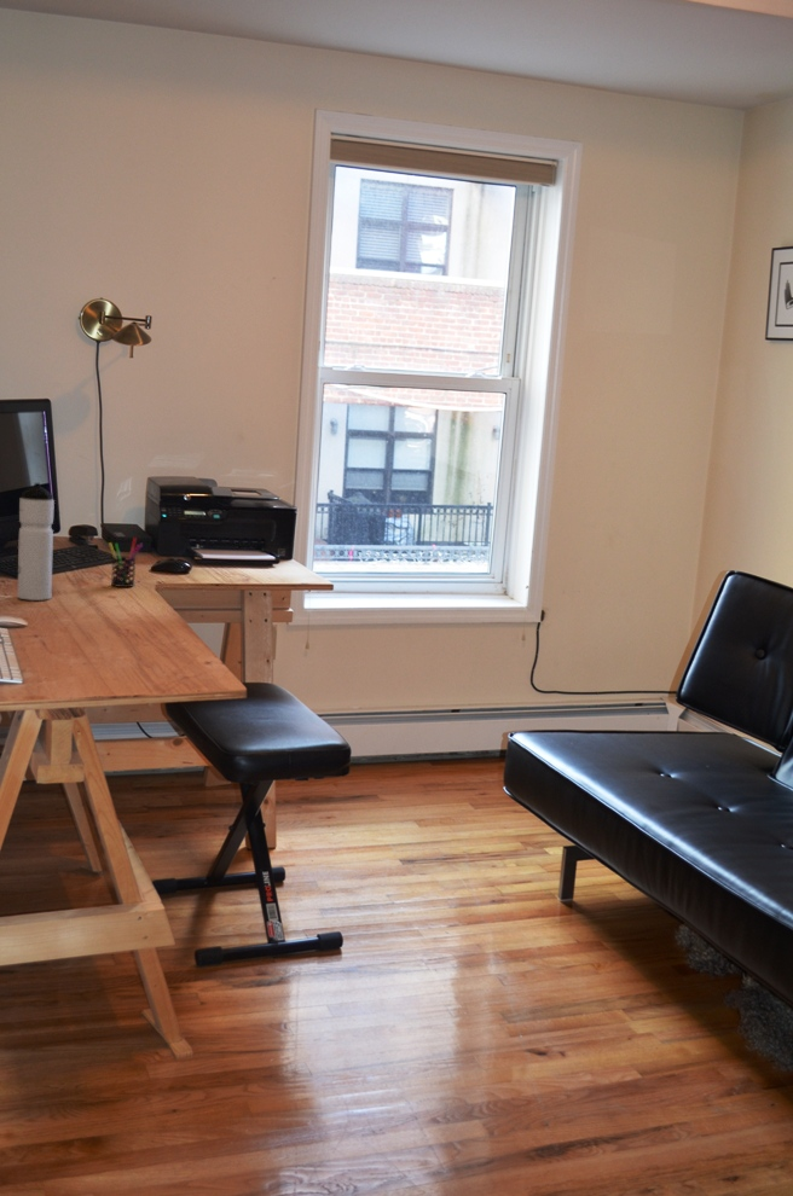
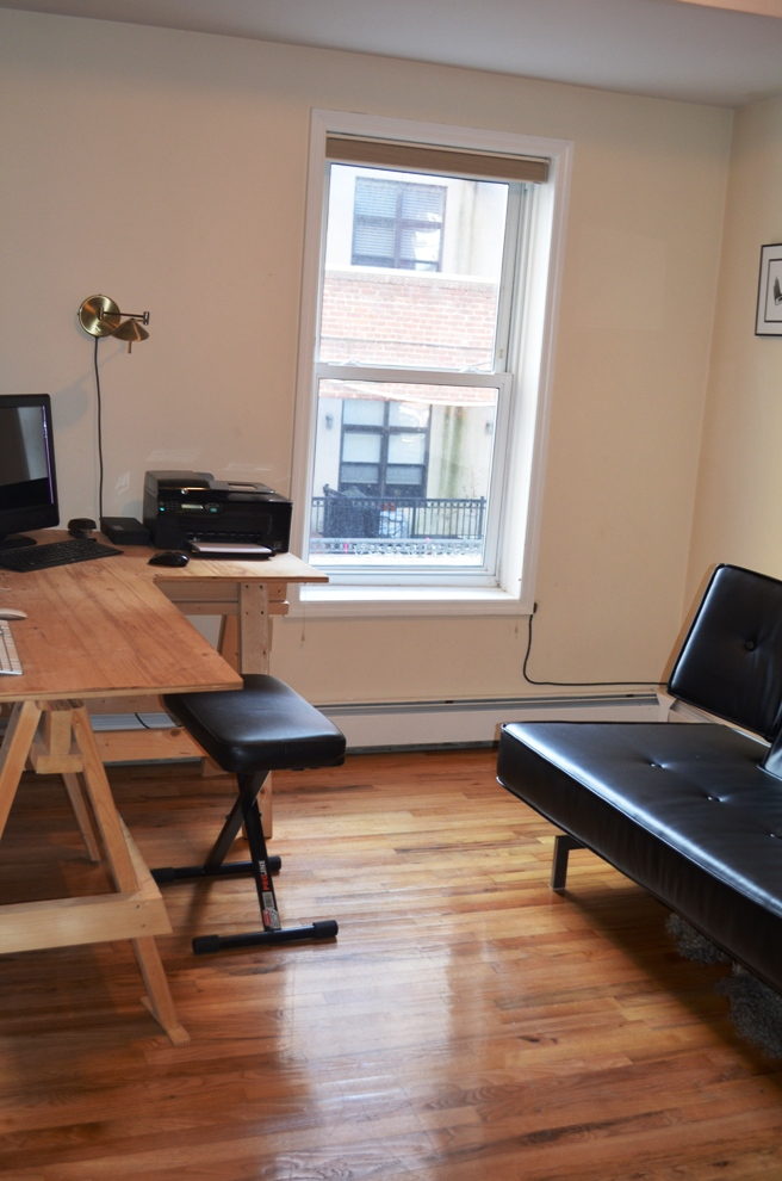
- pen holder [108,536,144,588]
- water bottle [17,482,56,602]
